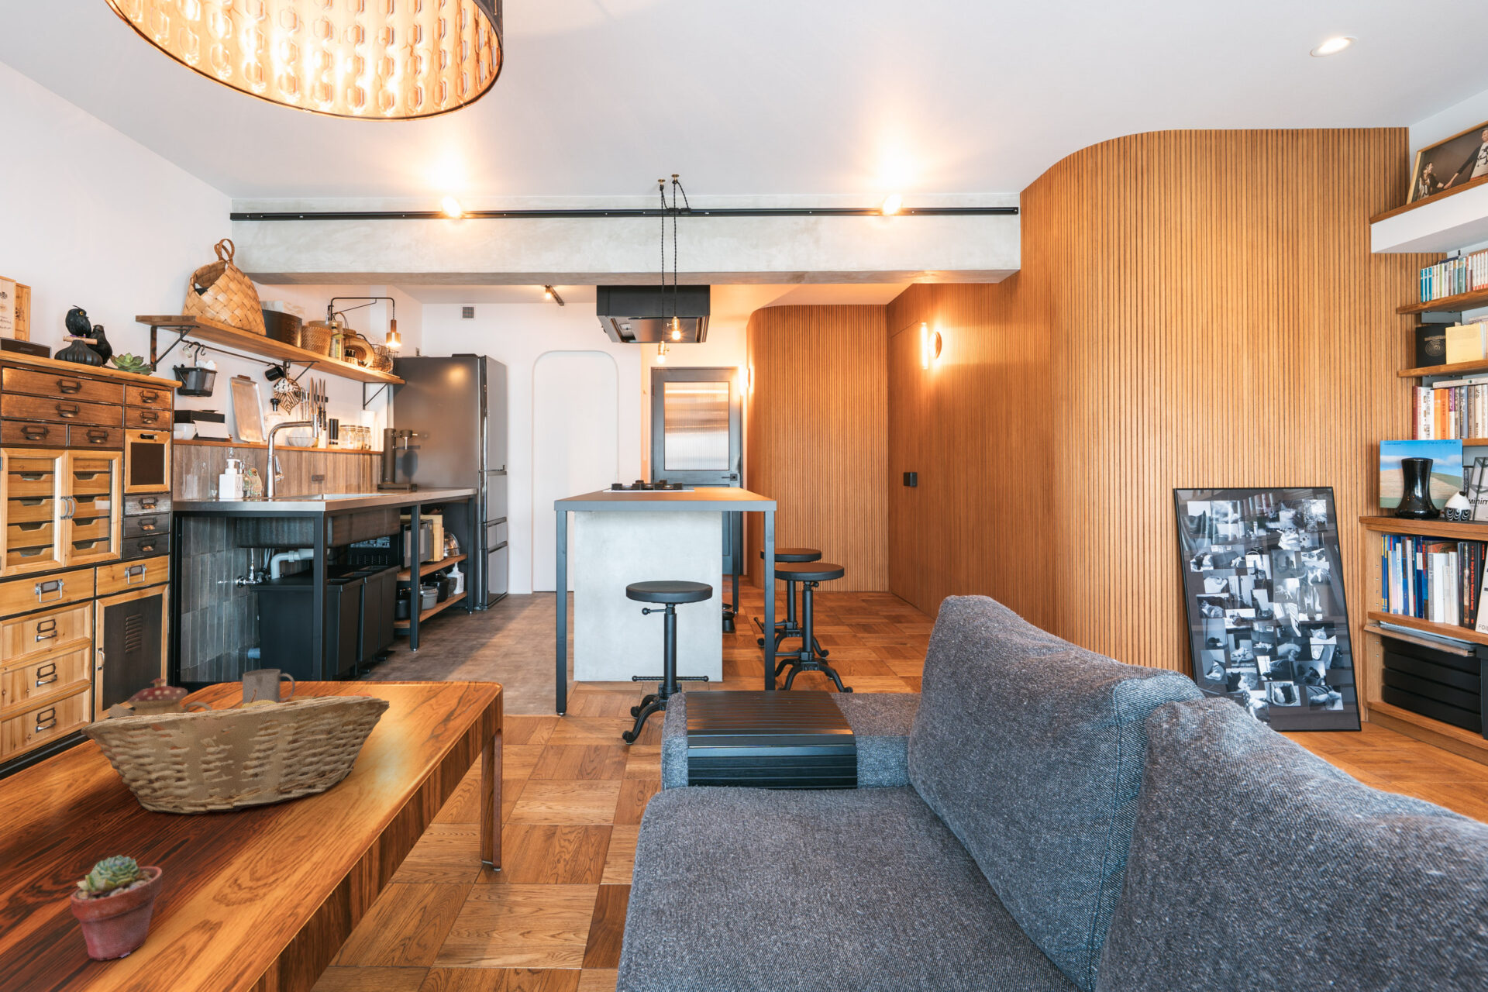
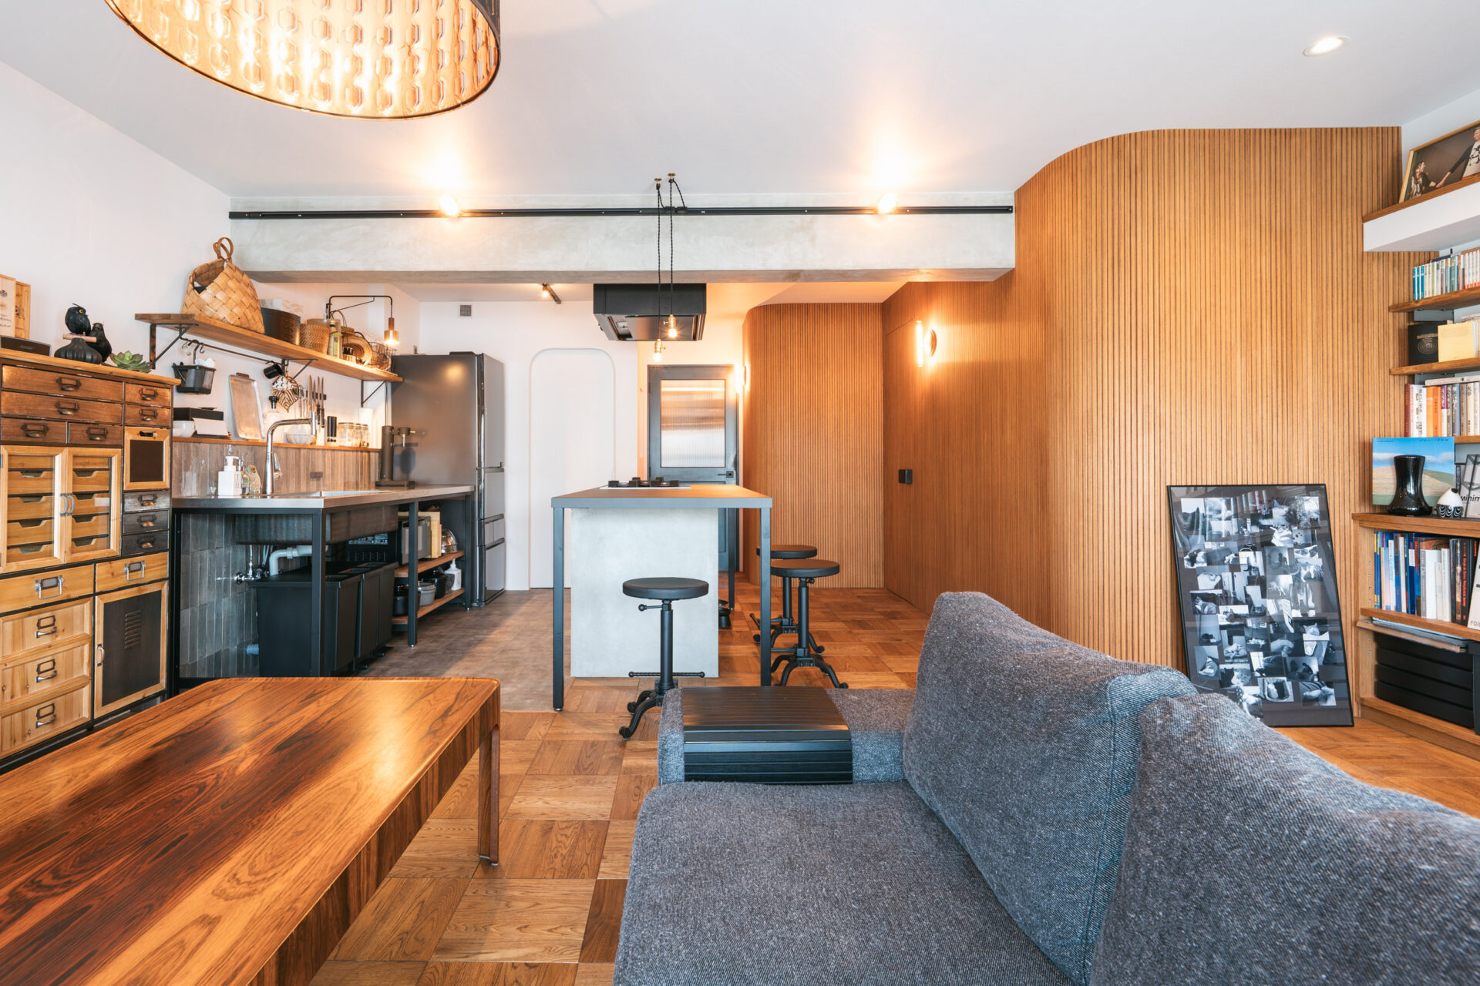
- teapot [107,678,214,719]
- mug [241,668,296,705]
- potted succulent [70,854,164,962]
- fruit basket [80,689,391,815]
